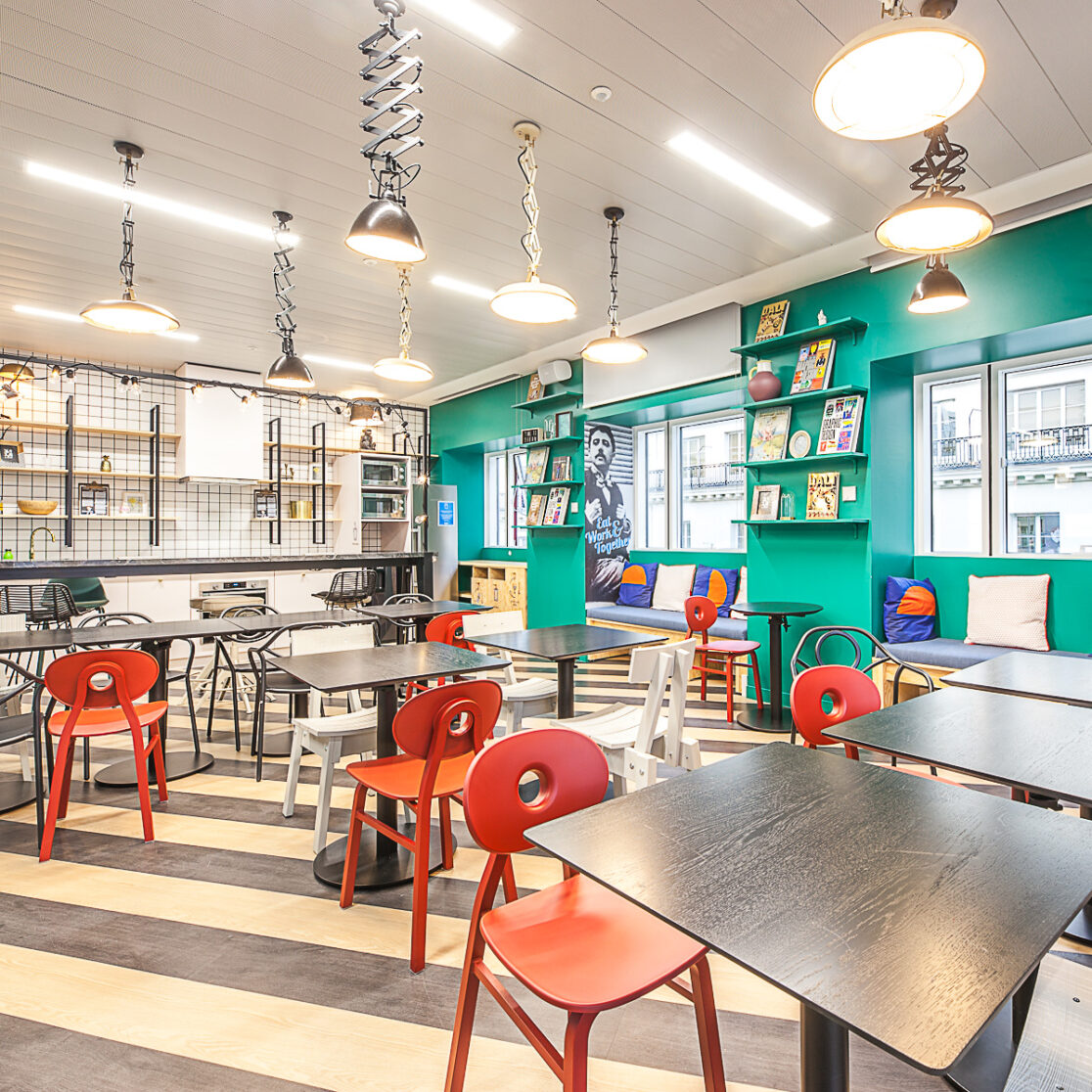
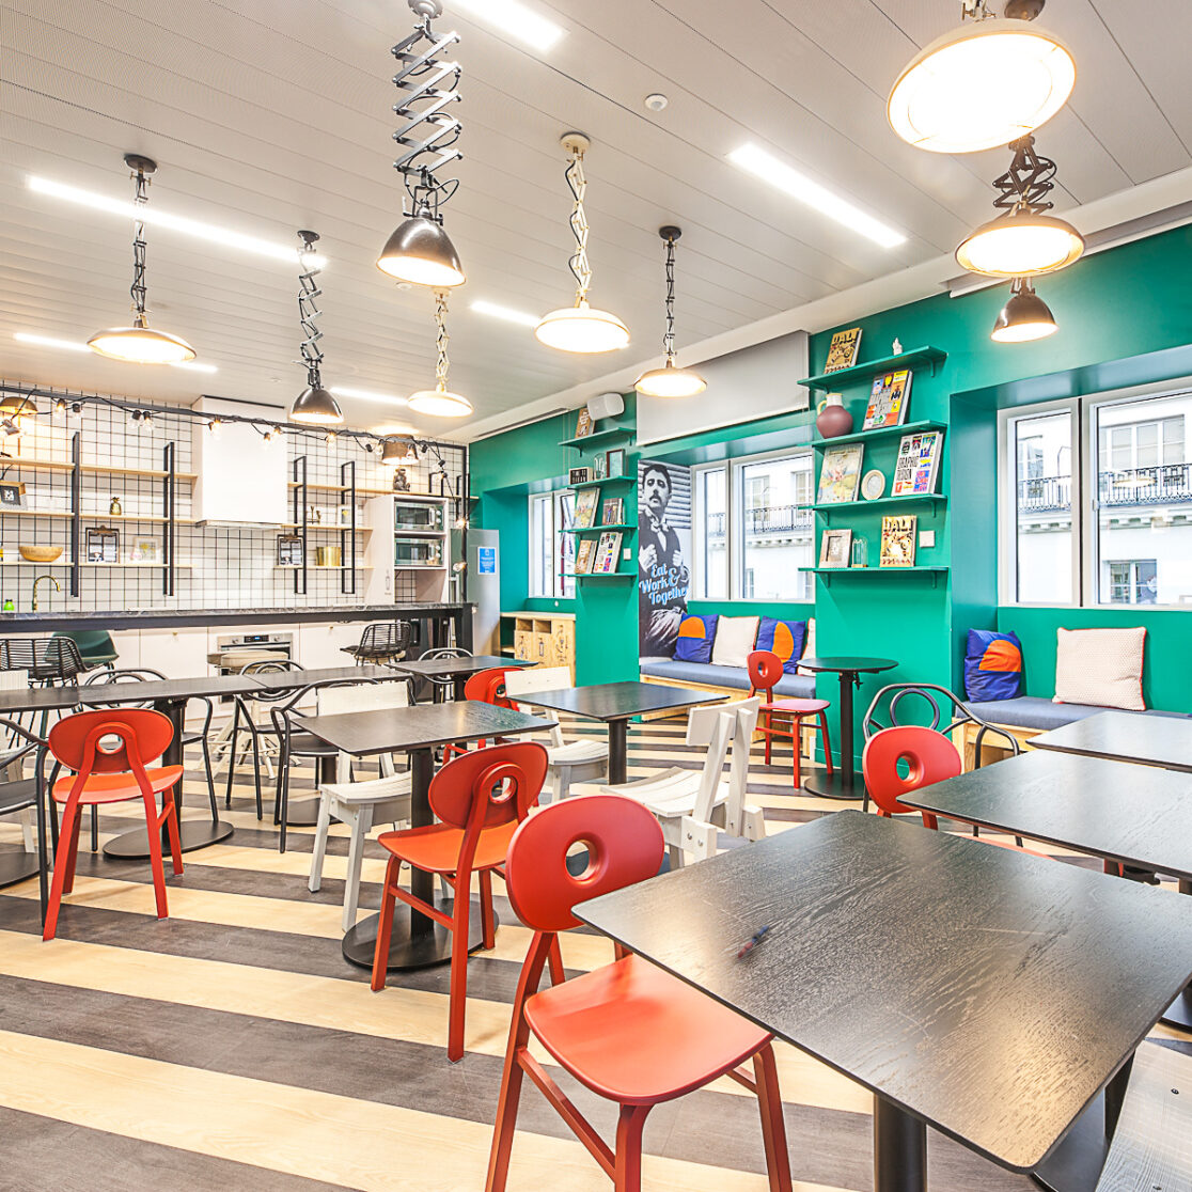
+ pen [734,921,773,961]
